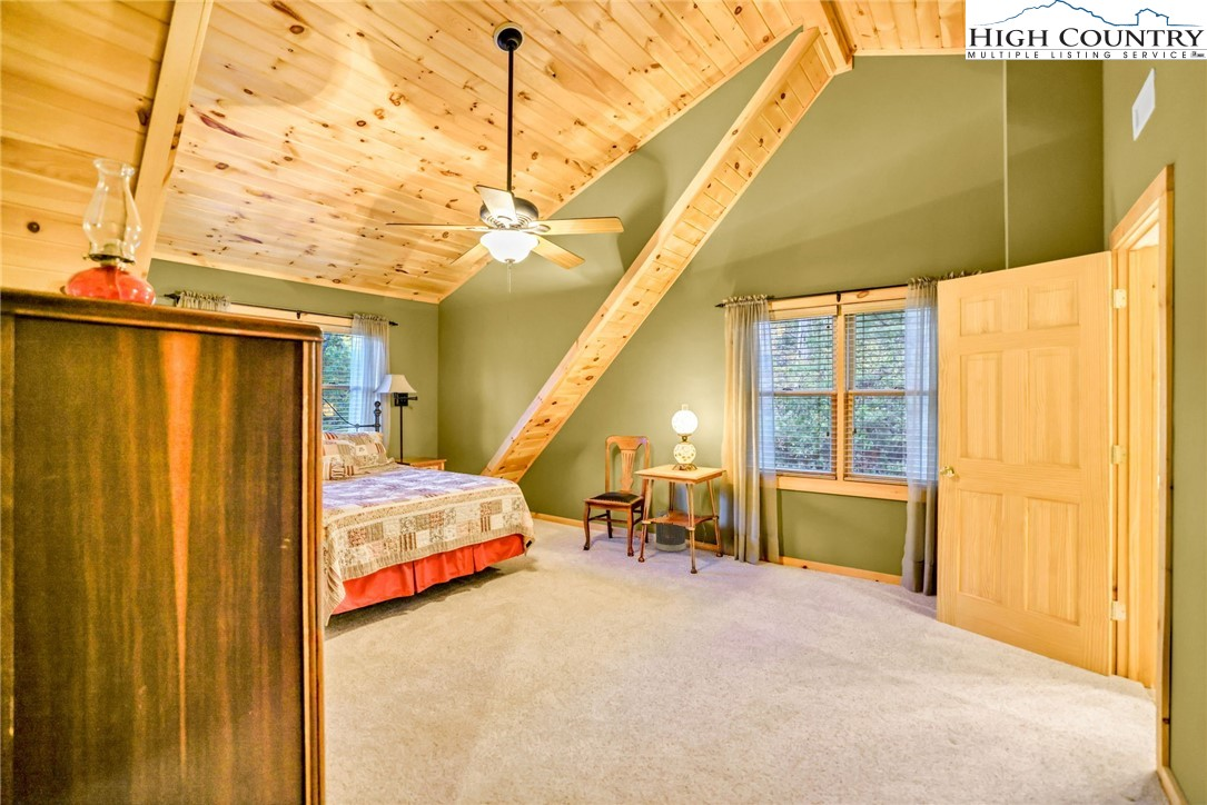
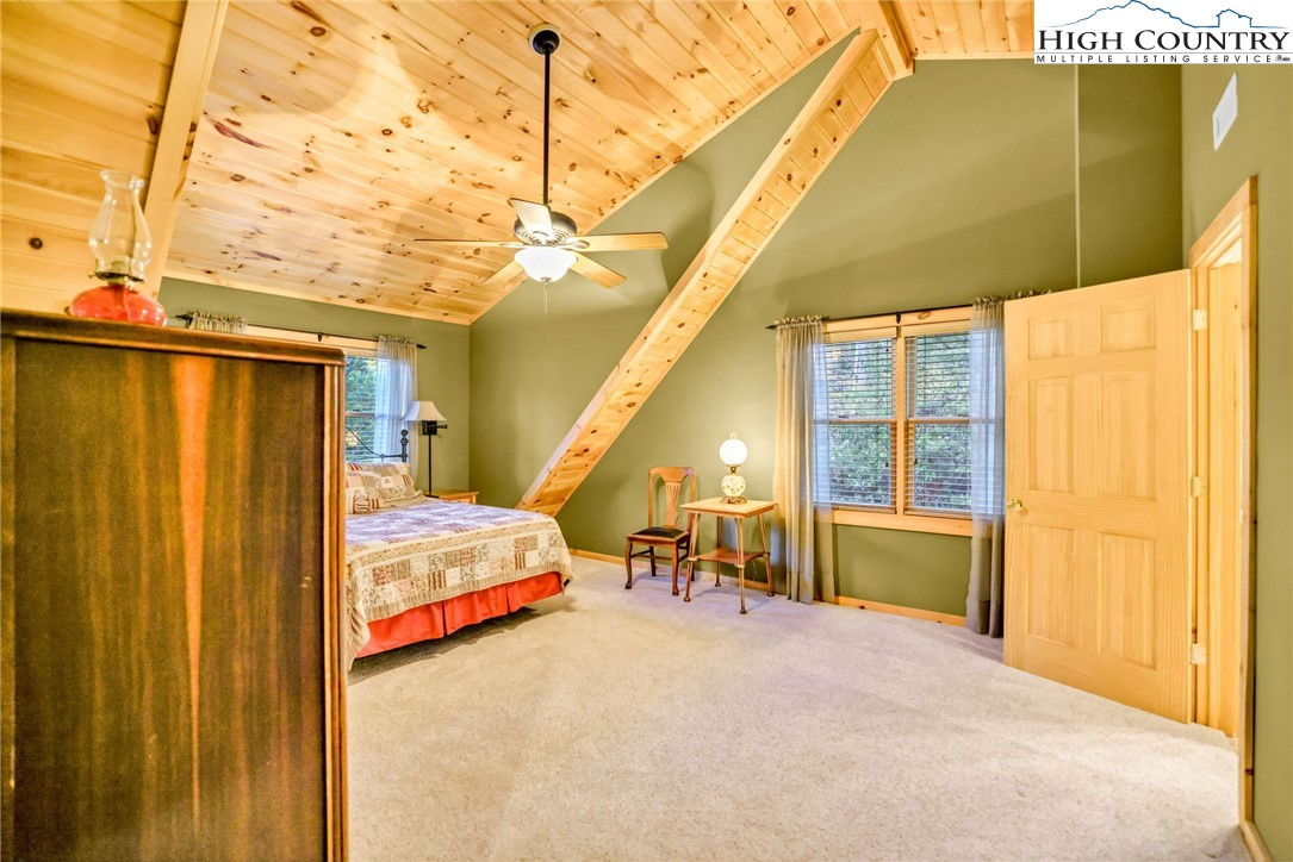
- wastebasket [654,510,686,554]
